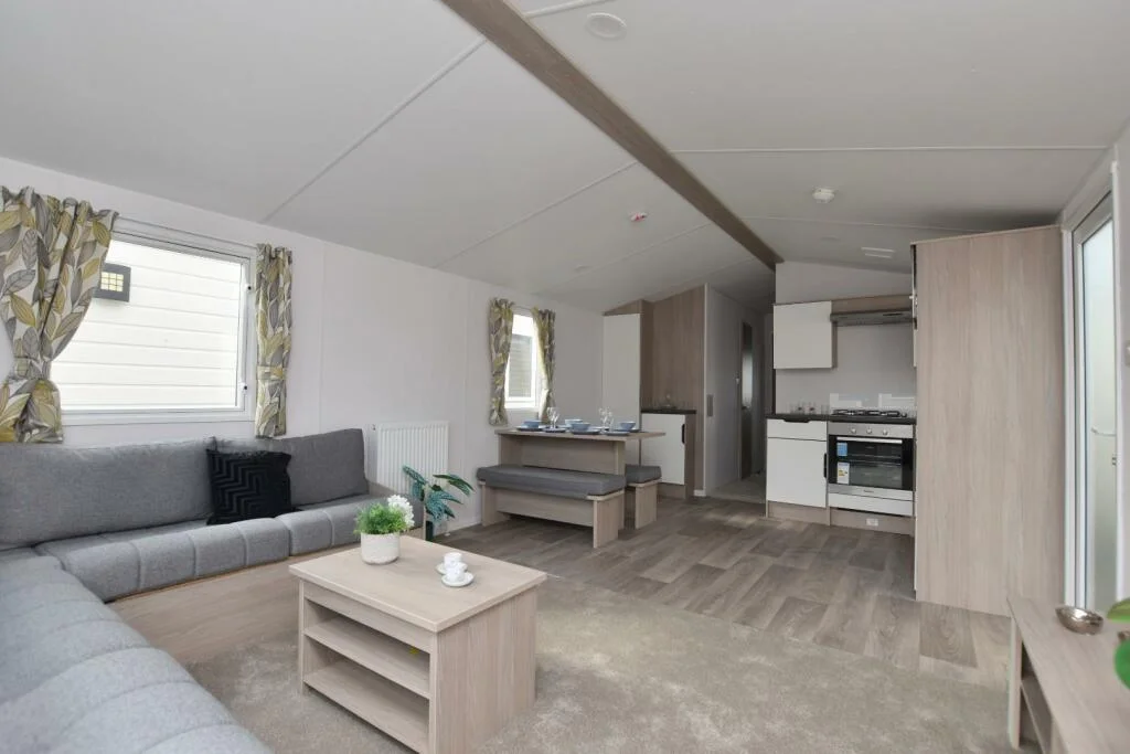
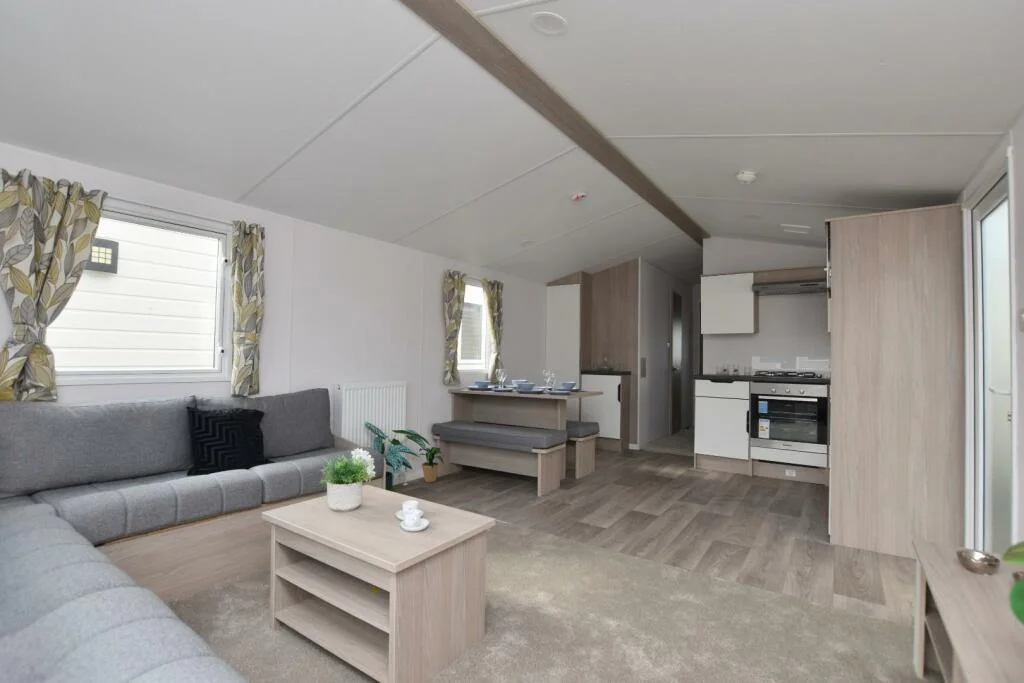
+ potted plant [412,446,445,483]
